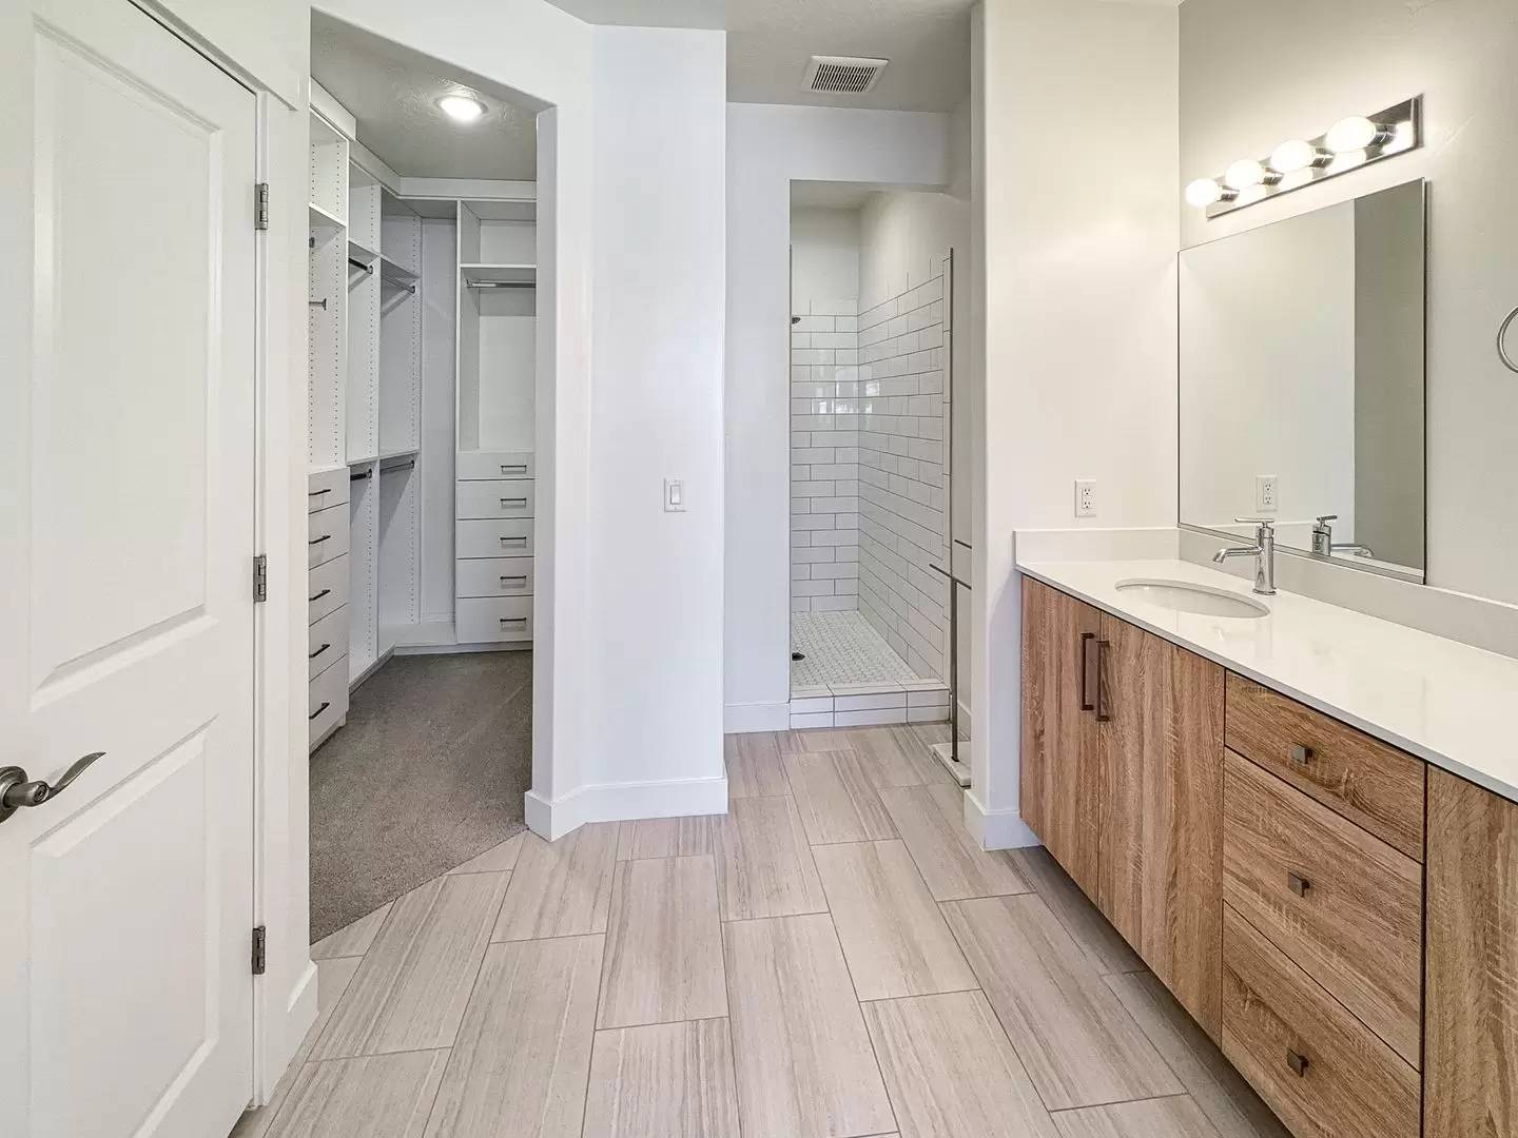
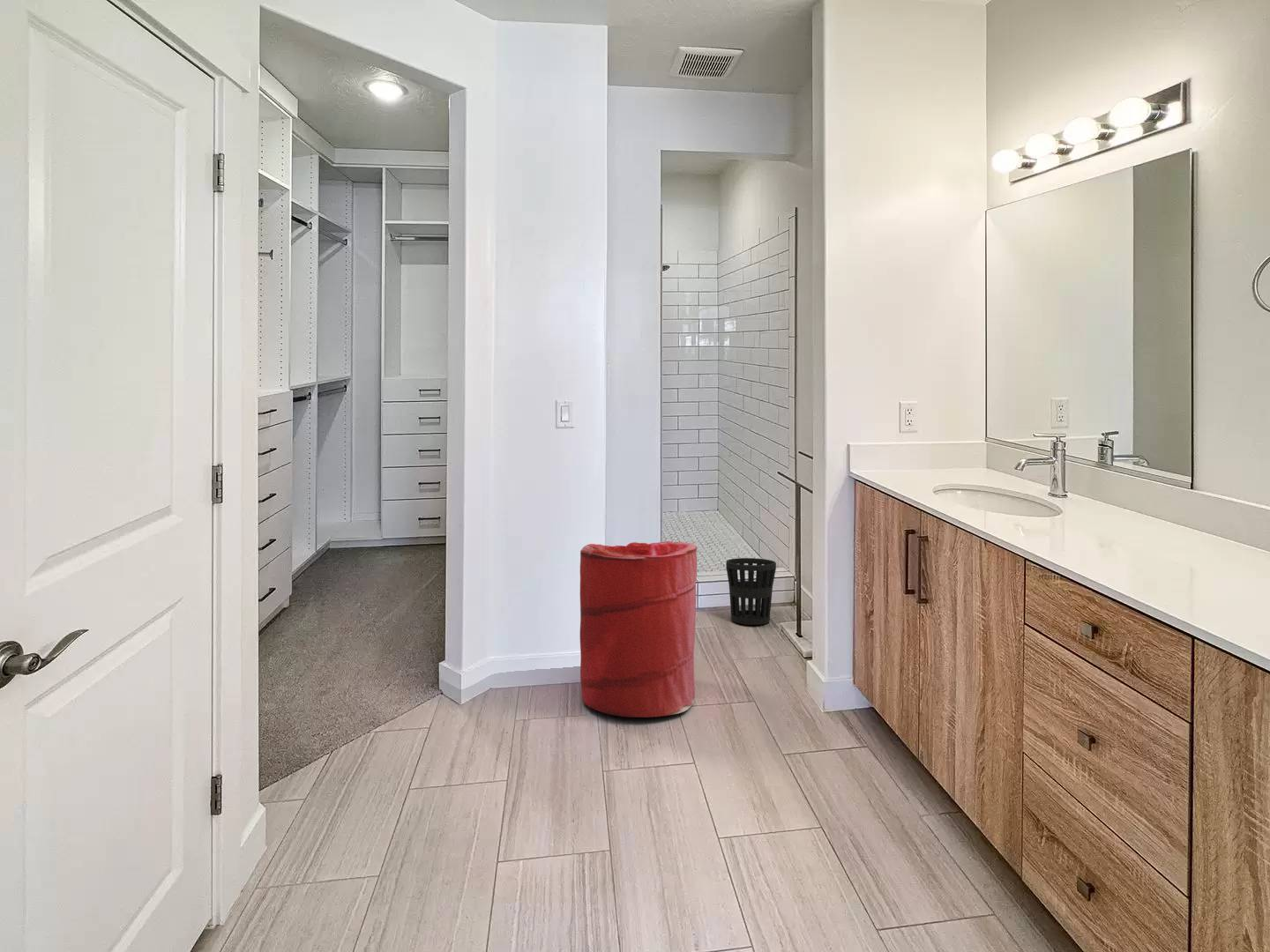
+ laundry hamper [579,540,698,718]
+ wastebasket [725,557,777,626]
